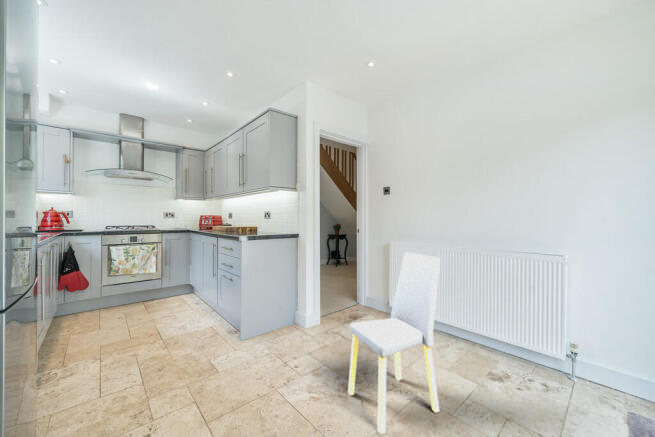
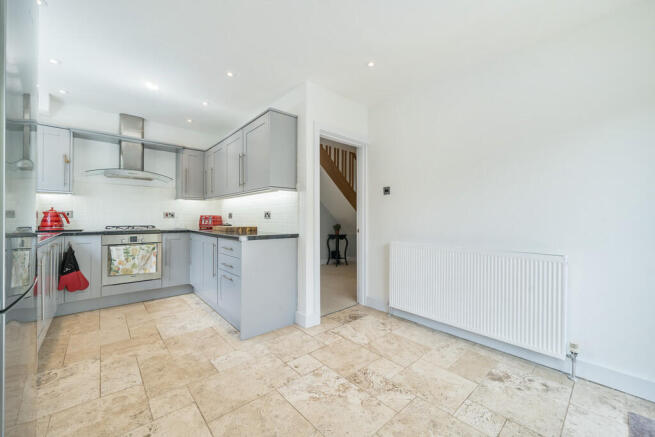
- dining chair [347,252,441,435]
